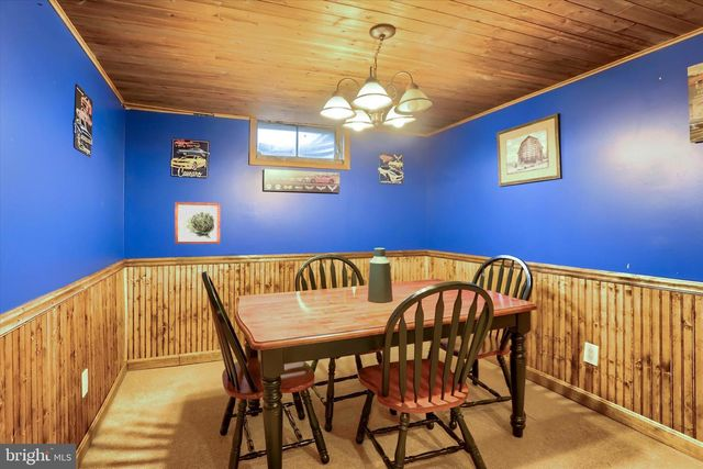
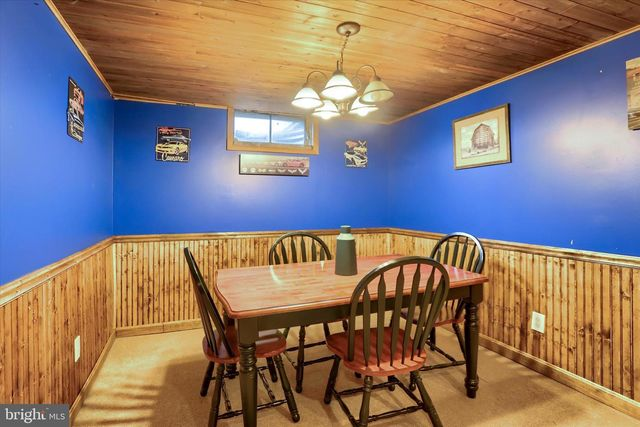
- wall art [174,201,222,245]
